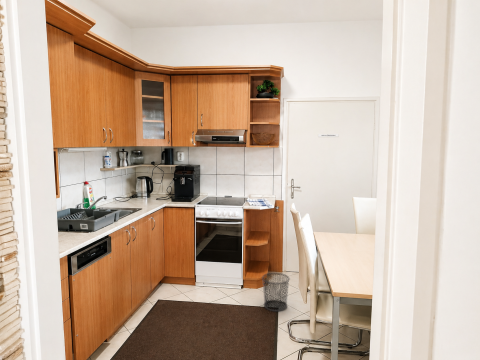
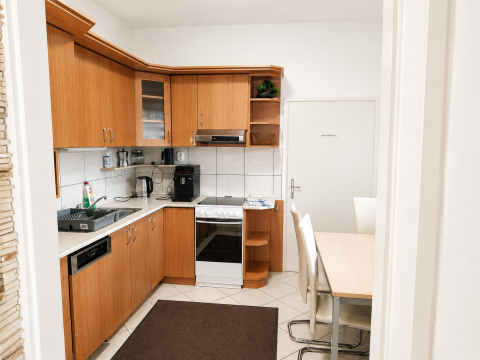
- waste bin [261,272,291,312]
